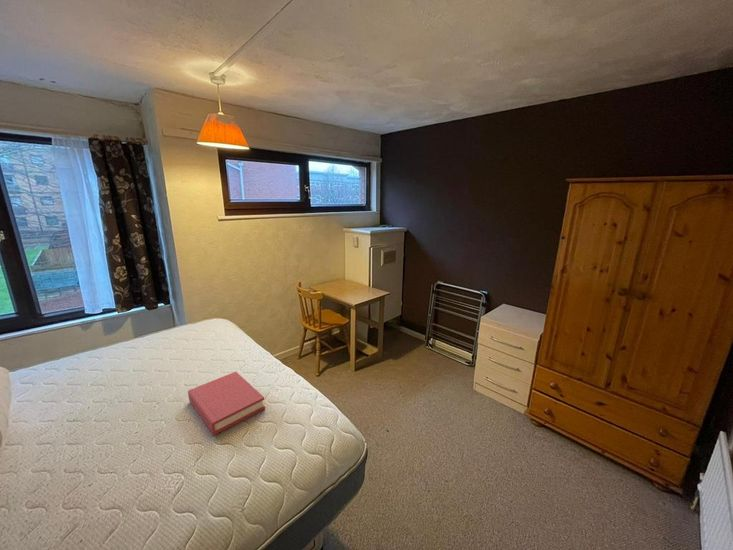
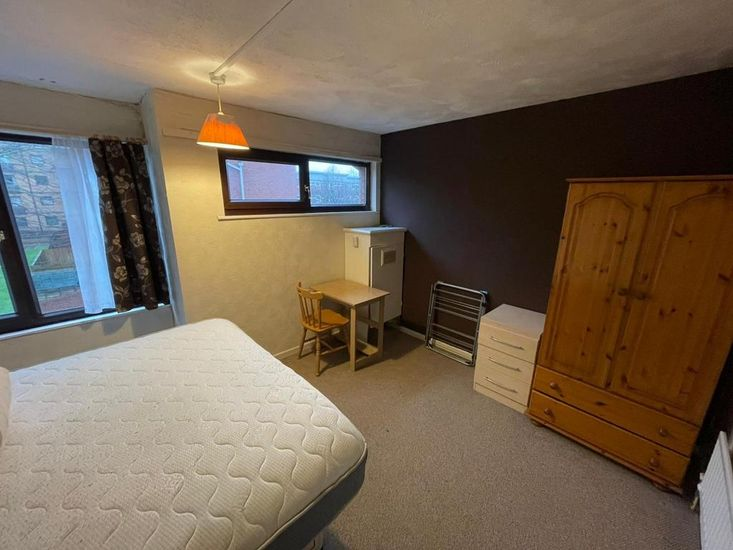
- hardback book [187,371,266,436]
